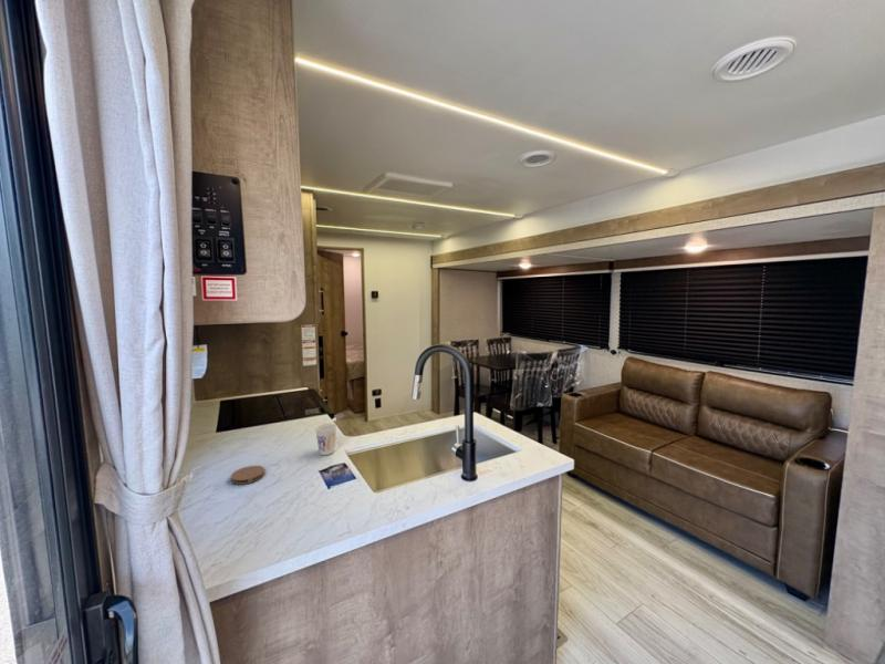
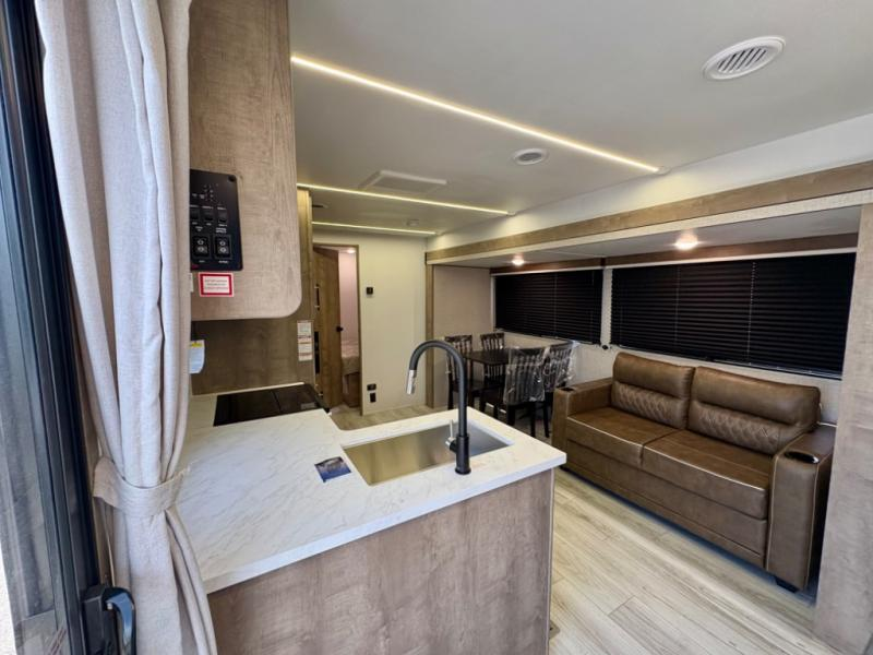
- coaster [229,465,267,486]
- cup [314,422,339,456]
